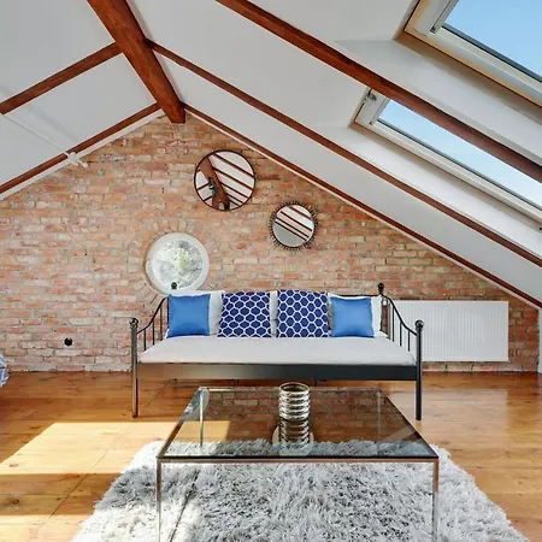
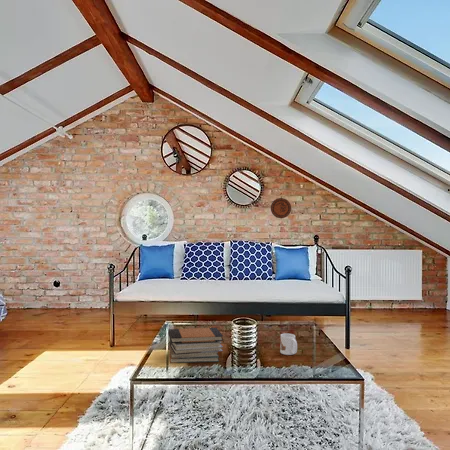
+ book stack [167,327,224,364]
+ decorative plate [270,197,292,219]
+ mug [279,332,298,356]
